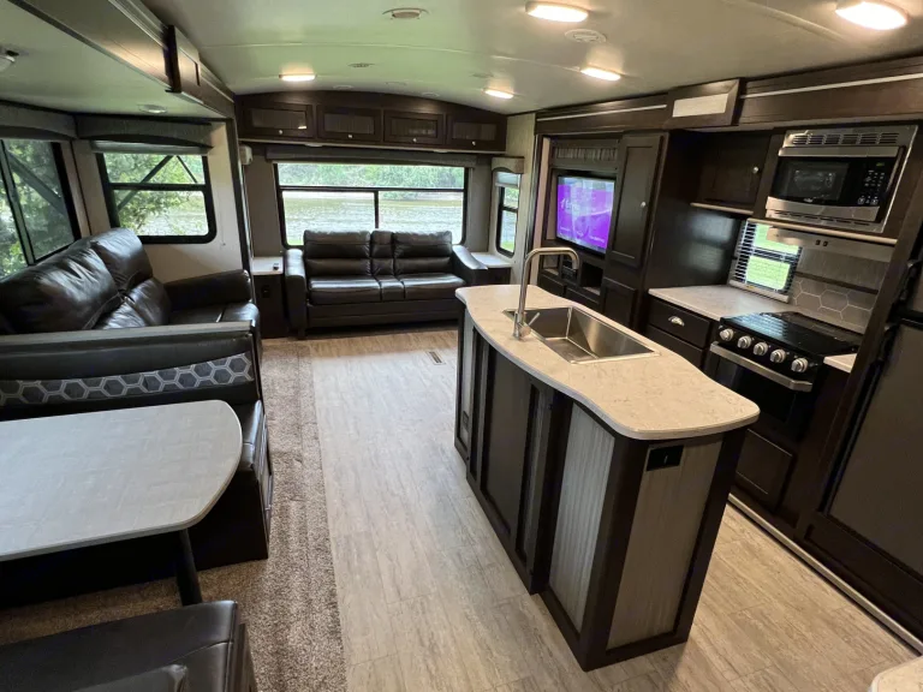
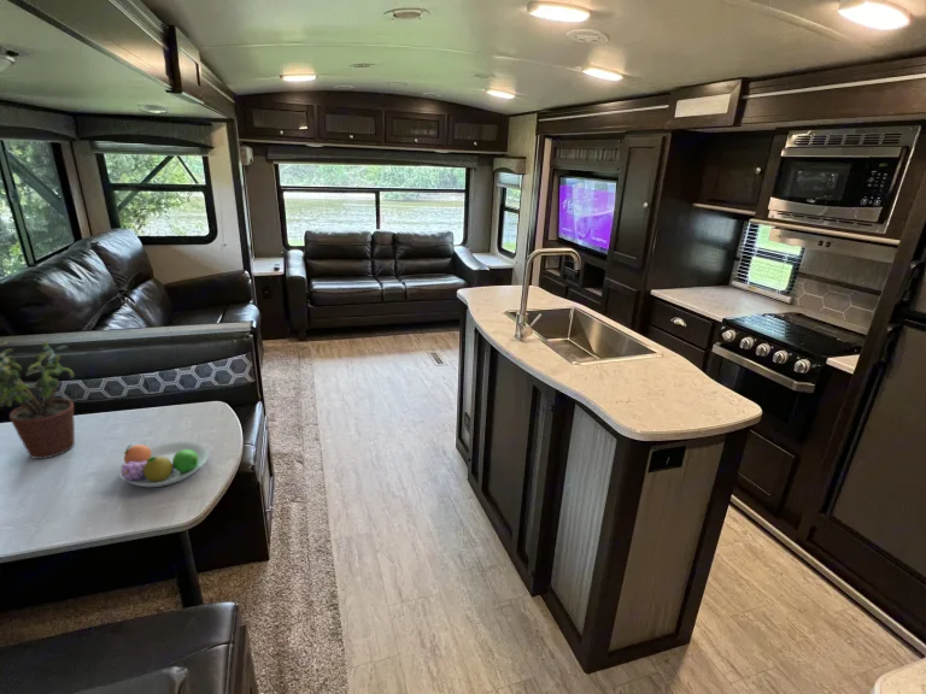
+ potted plant [0,341,76,460]
+ fruit bowl [118,441,210,488]
